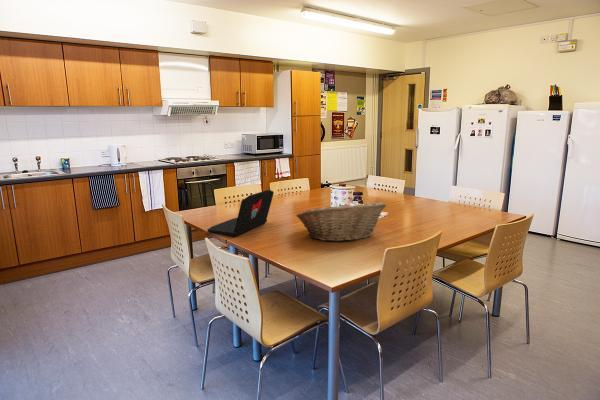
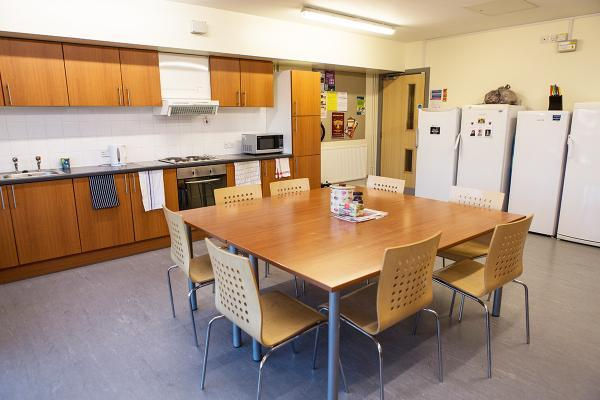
- laptop [206,189,275,237]
- fruit basket [295,201,387,242]
